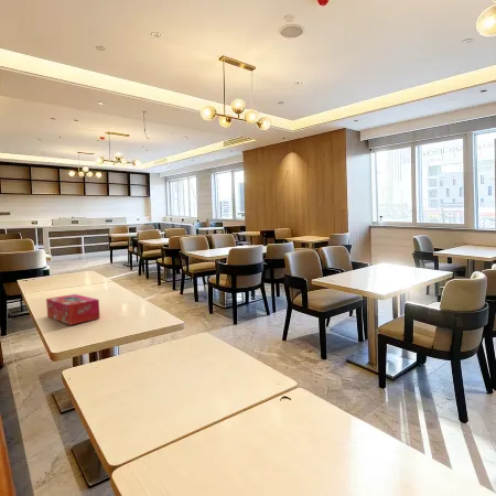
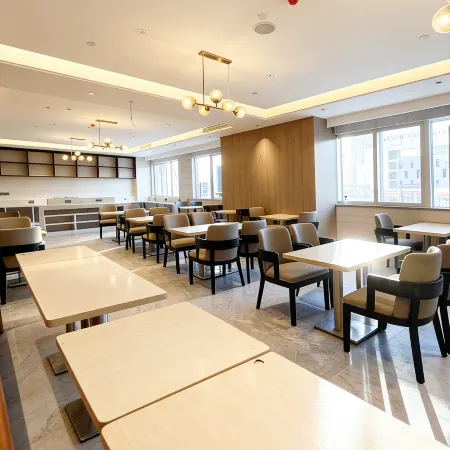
- tissue box [45,293,101,326]
